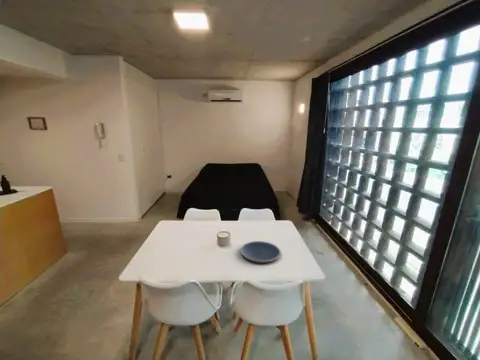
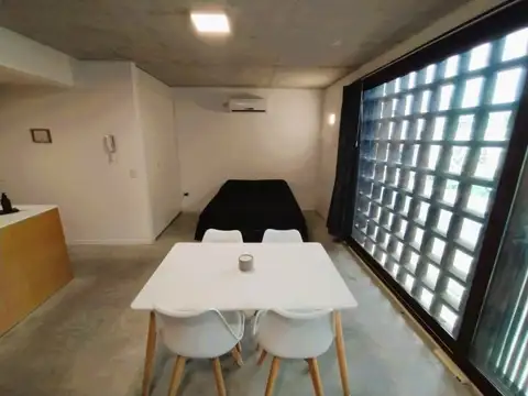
- plate [240,240,282,264]
